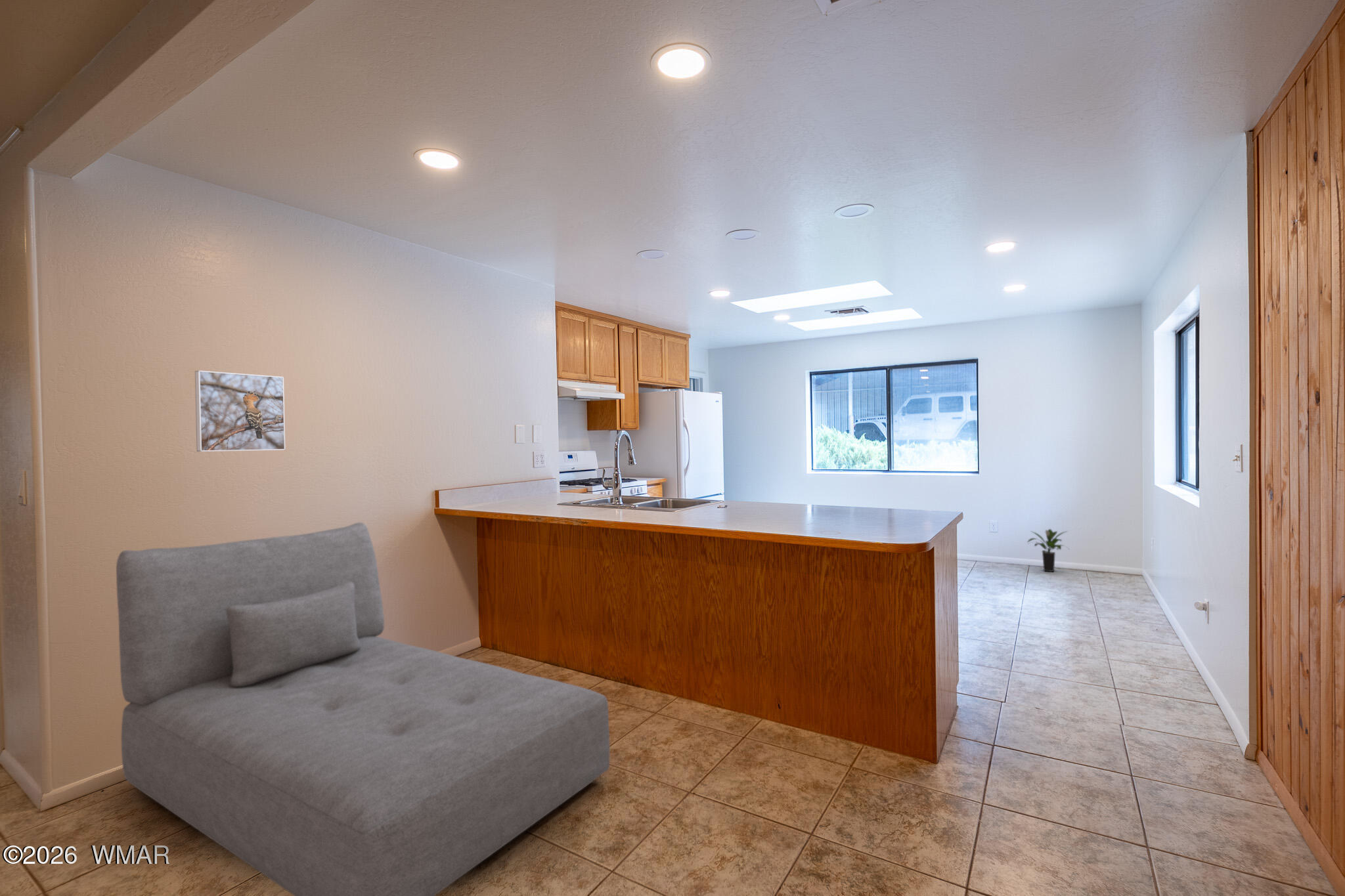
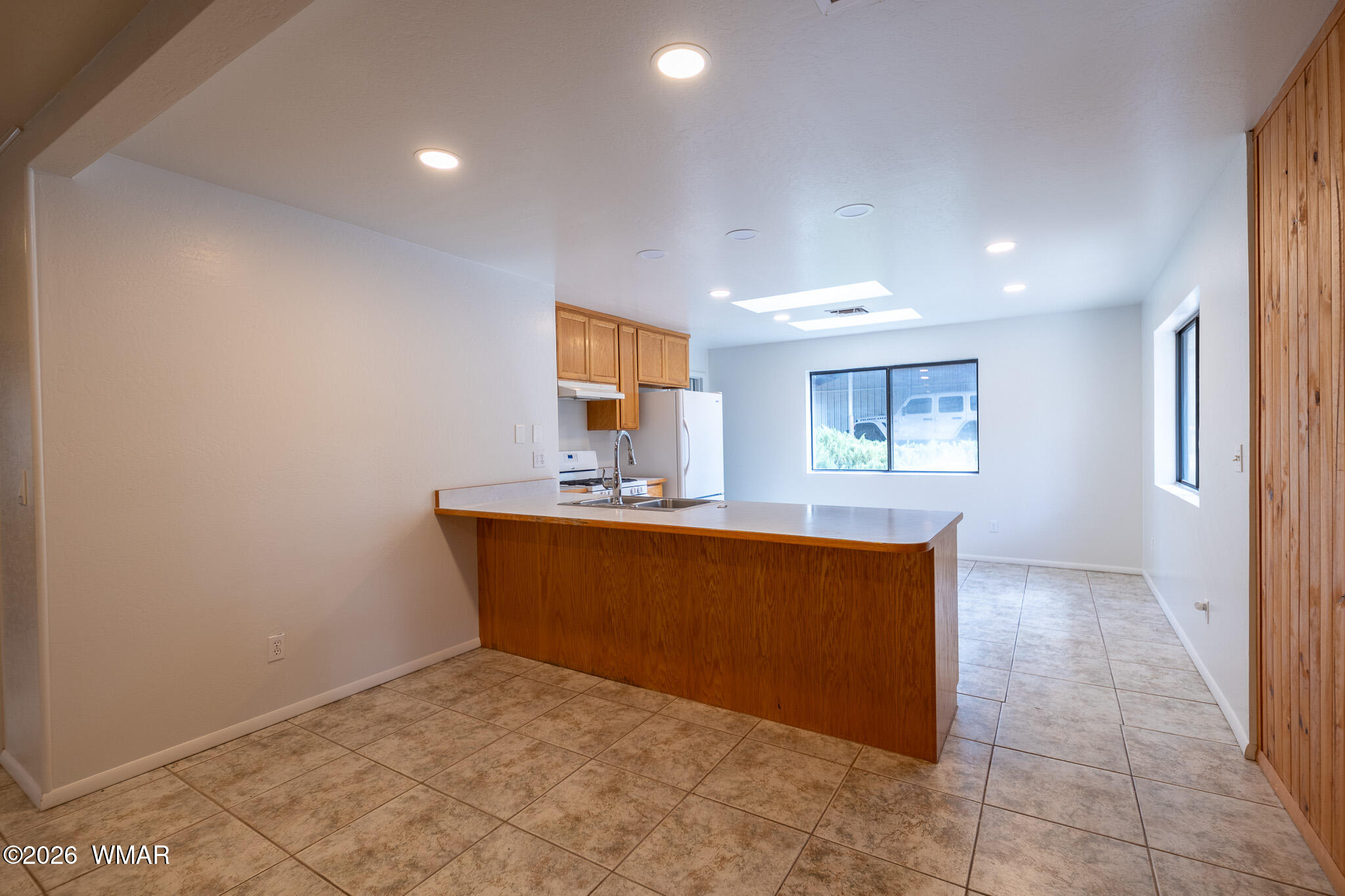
- potted plant [1026,528,1069,572]
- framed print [194,370,286,452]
- sofa [116,522,610,896]
